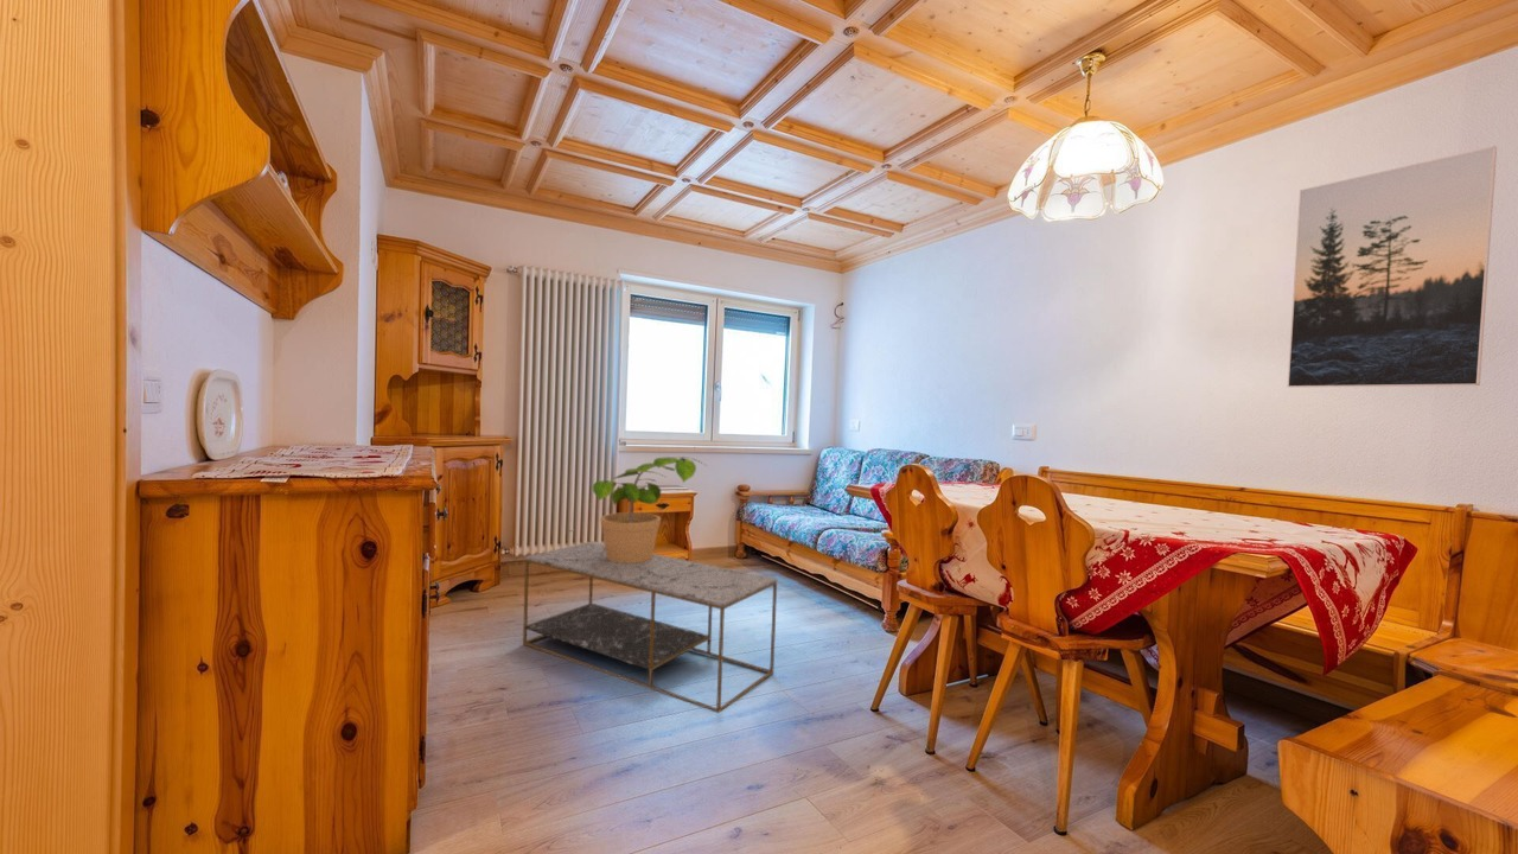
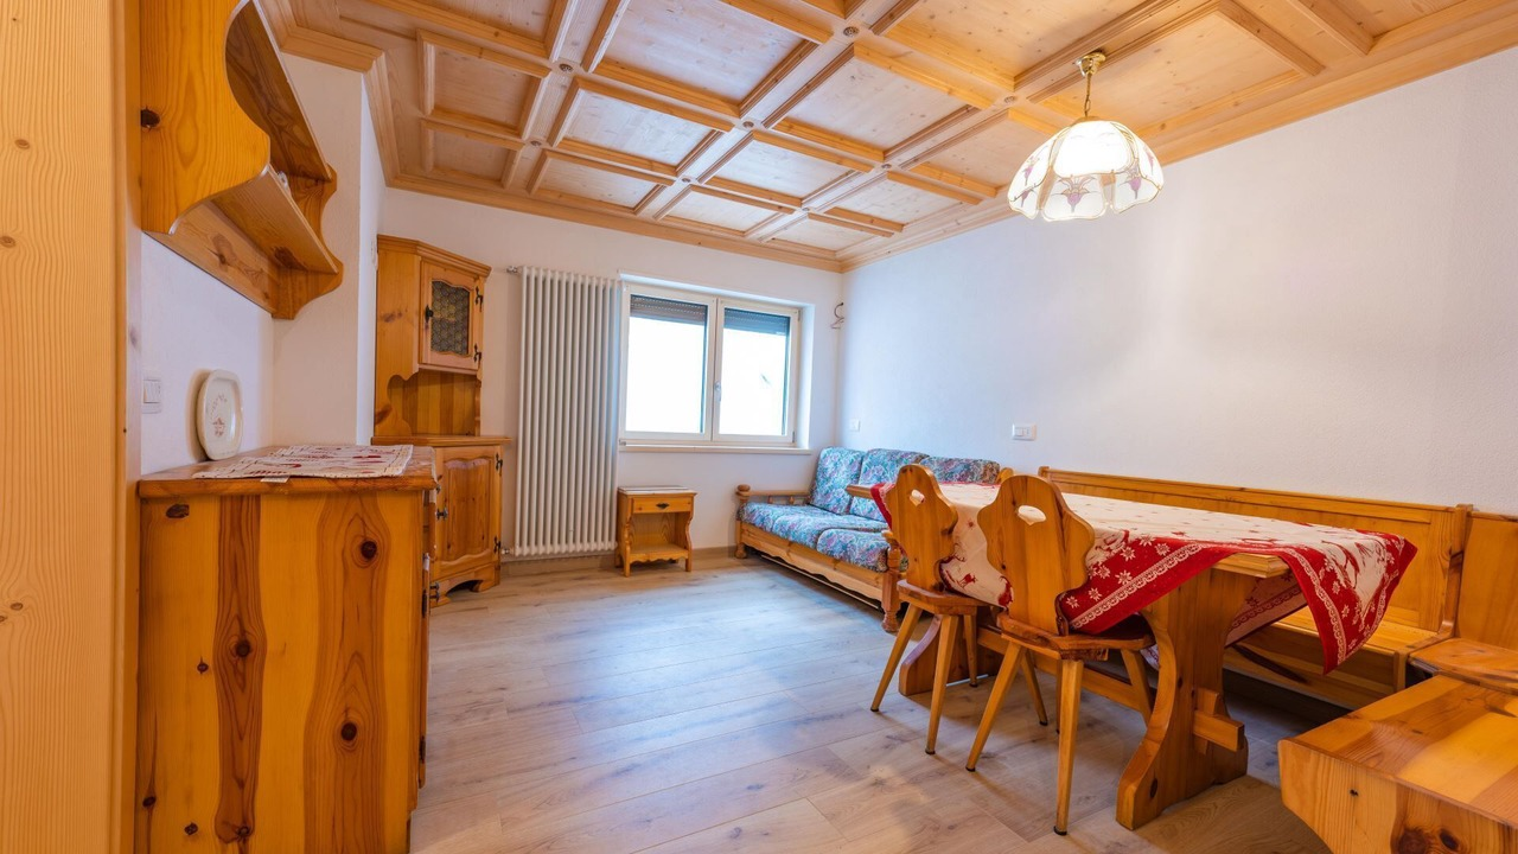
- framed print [1287,145,1498,388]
- coffee table [522,541,778,713]
- potted plant [592,455,708,563]
